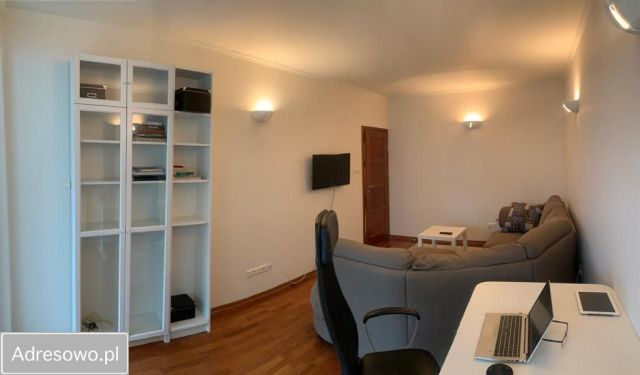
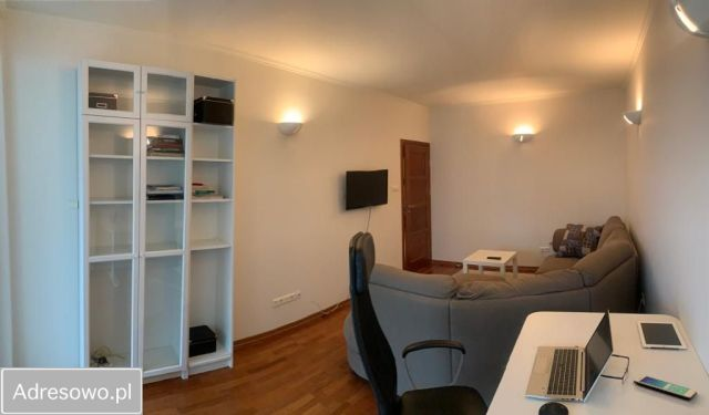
+ smartphone [633,374,698,401]
